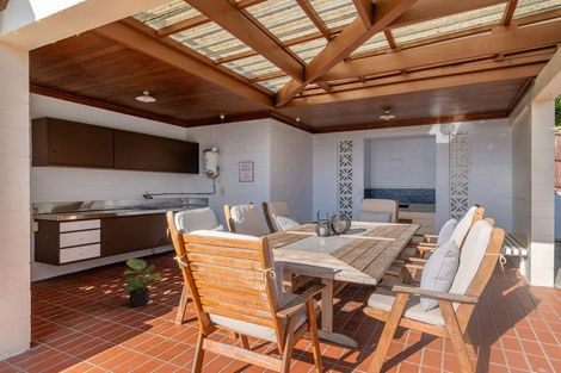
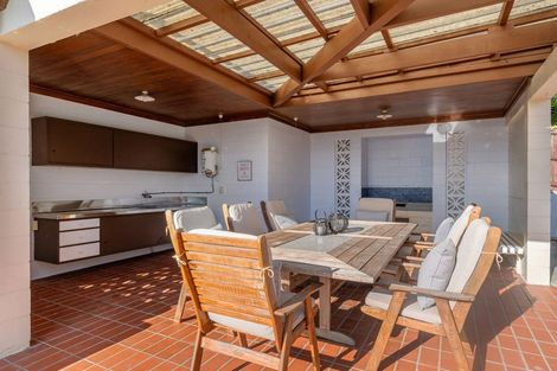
- potted plant [122,257,165,309]
